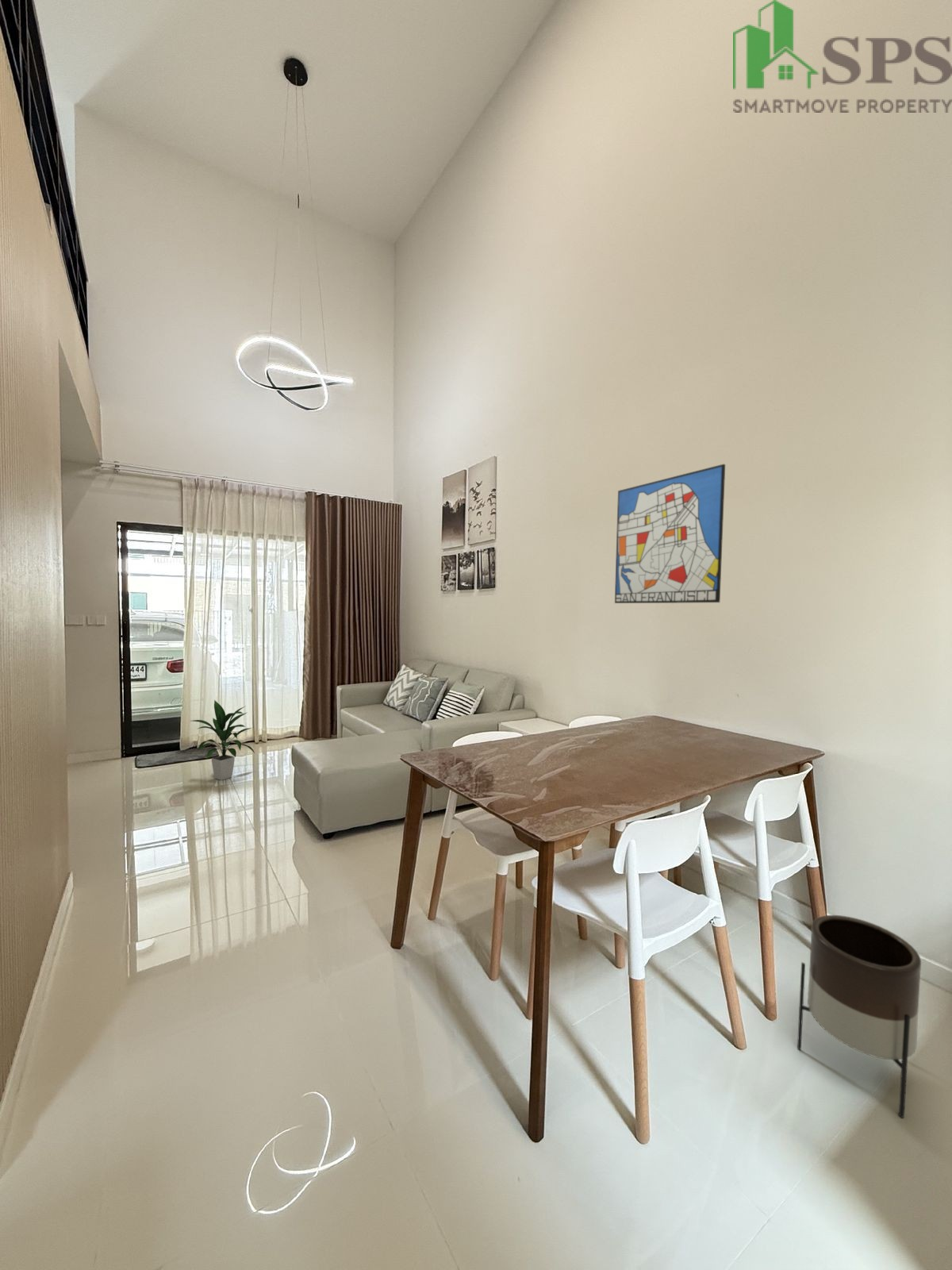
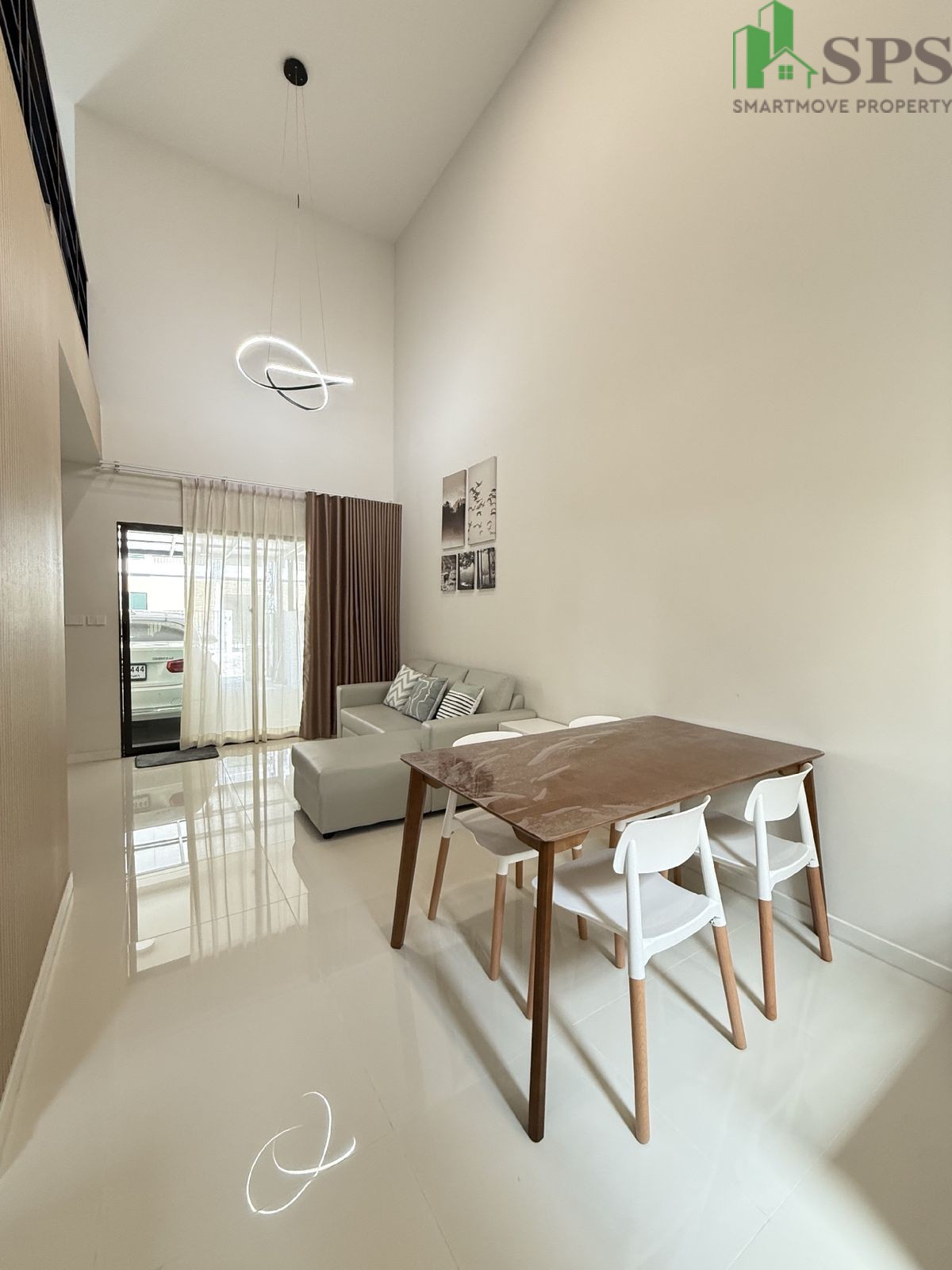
- indoor plant [191,699,256,781]
- wall art [614,464,726,604]
- planter [797,914,922,1118]
